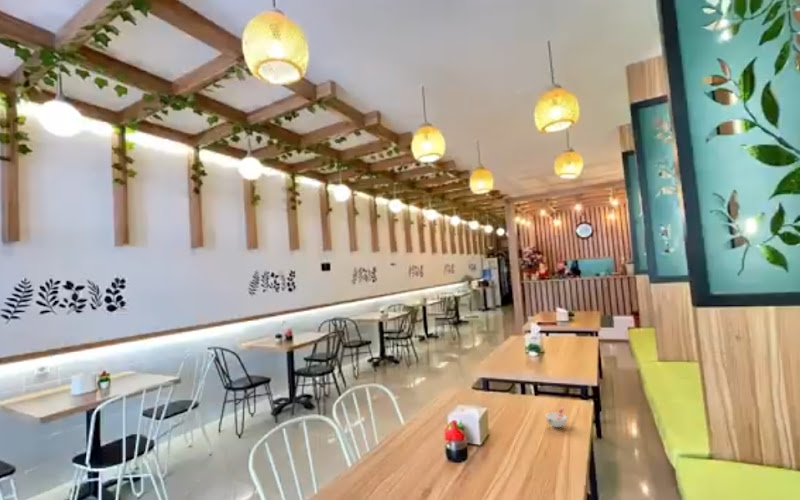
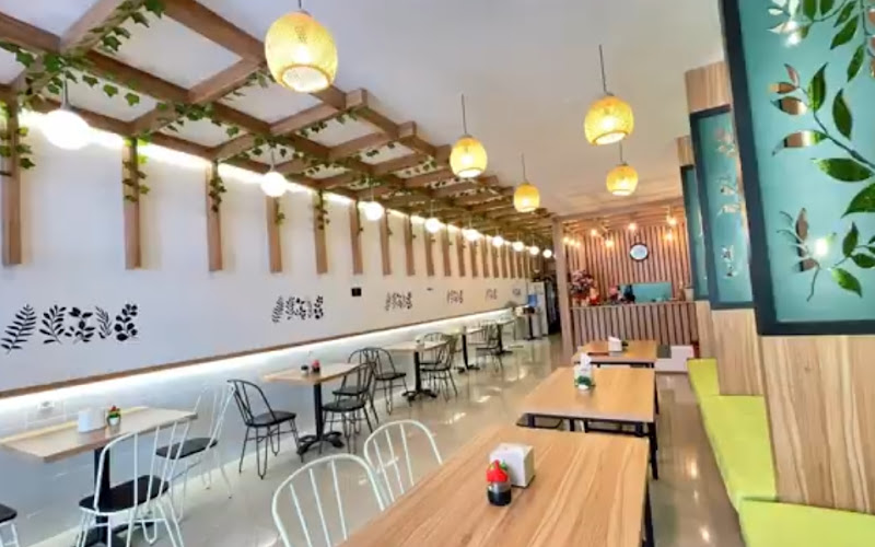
- cup [545,407,568,428]
